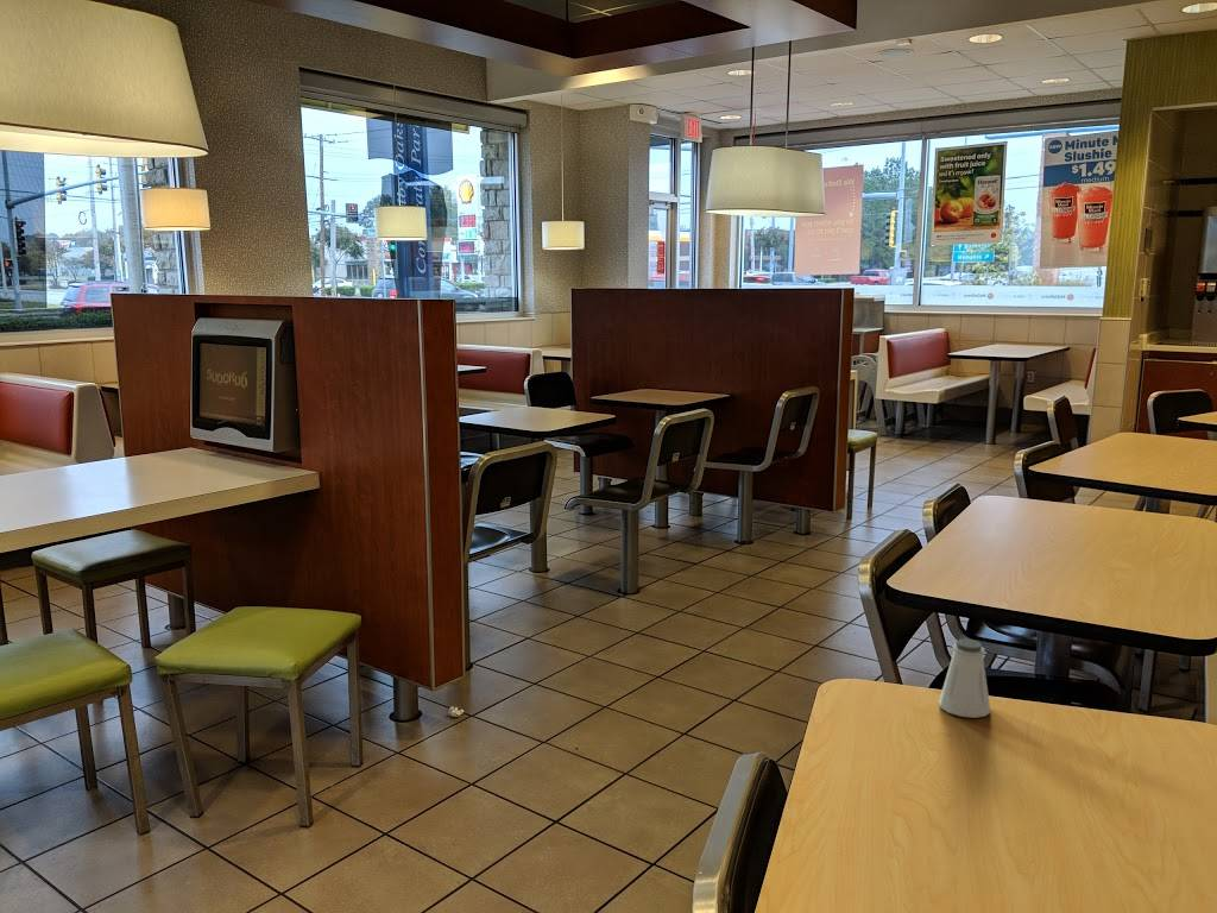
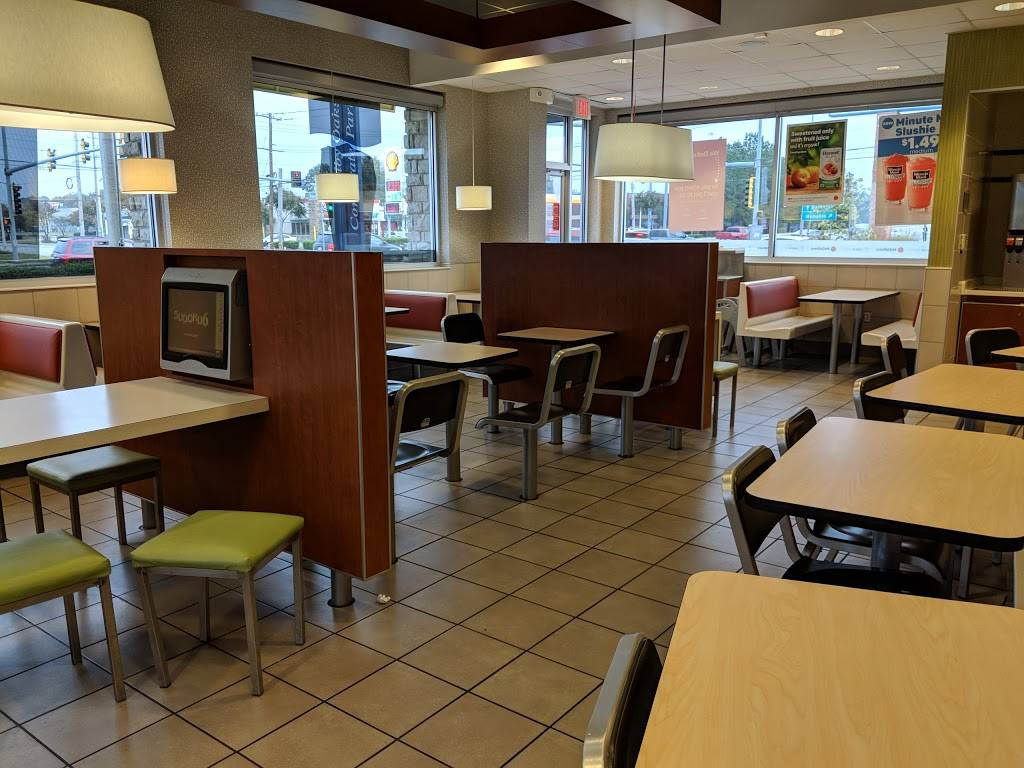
- saltshaker [938,638,991,719]
